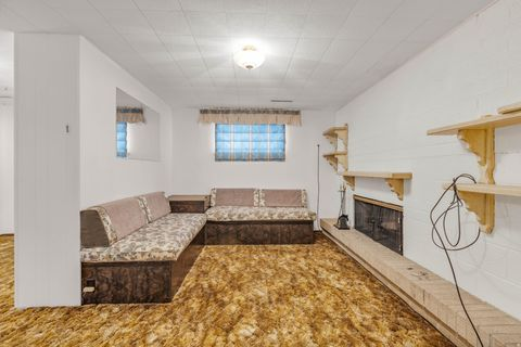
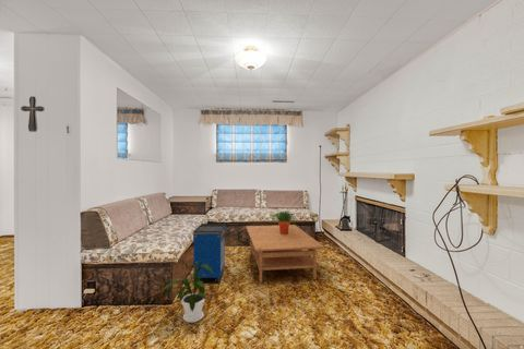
+ cabinet [192,222,226,285]
+ coffee table [245,224,325,284]
+ potted plant [271,209,298,234]
+ decorative cross [20,96,46,133]
+ house plant [162,257,214,324]
